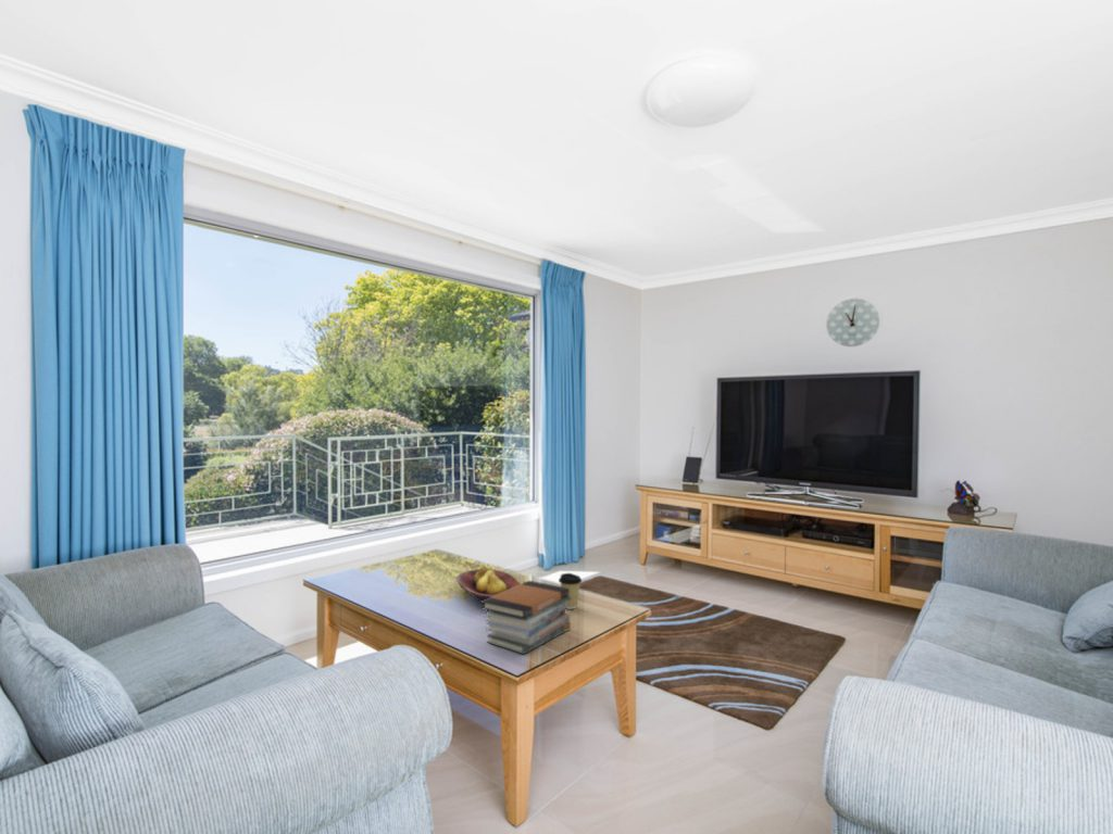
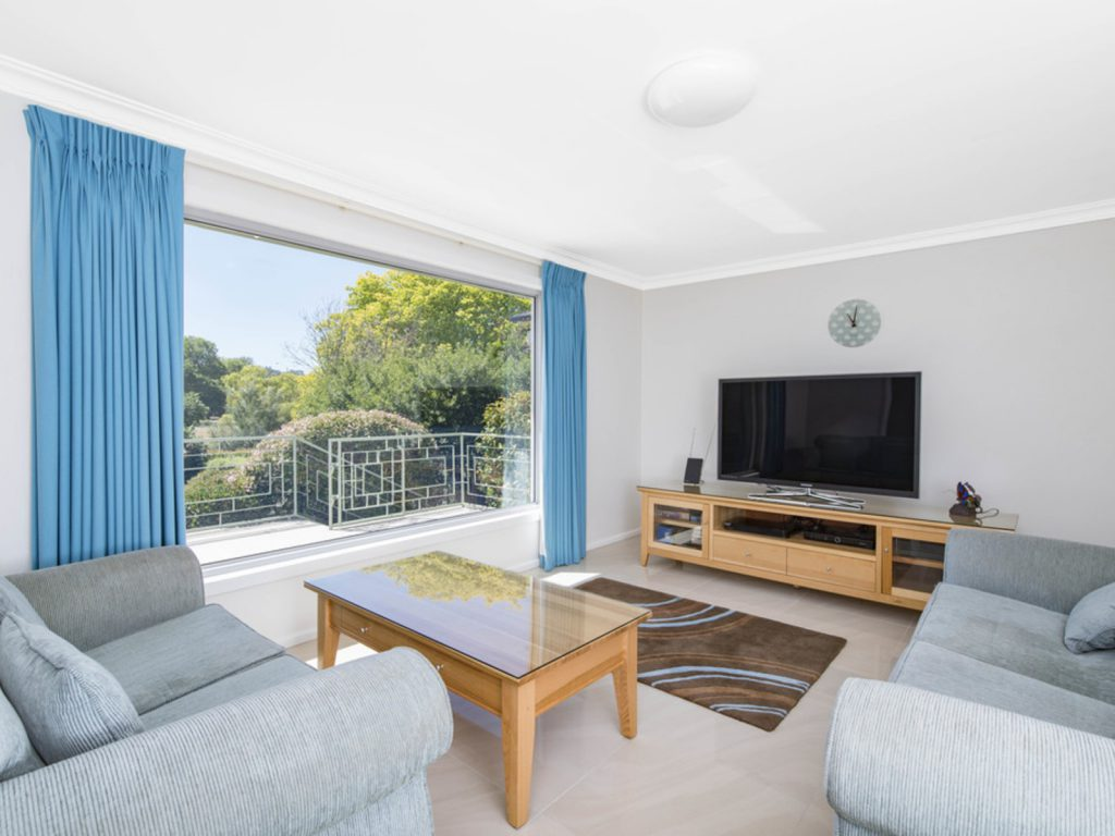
- coffee cup [558,572,583,610]
- book stack [480,580,572,655]
- fruit bowl [455,565,522,606]
